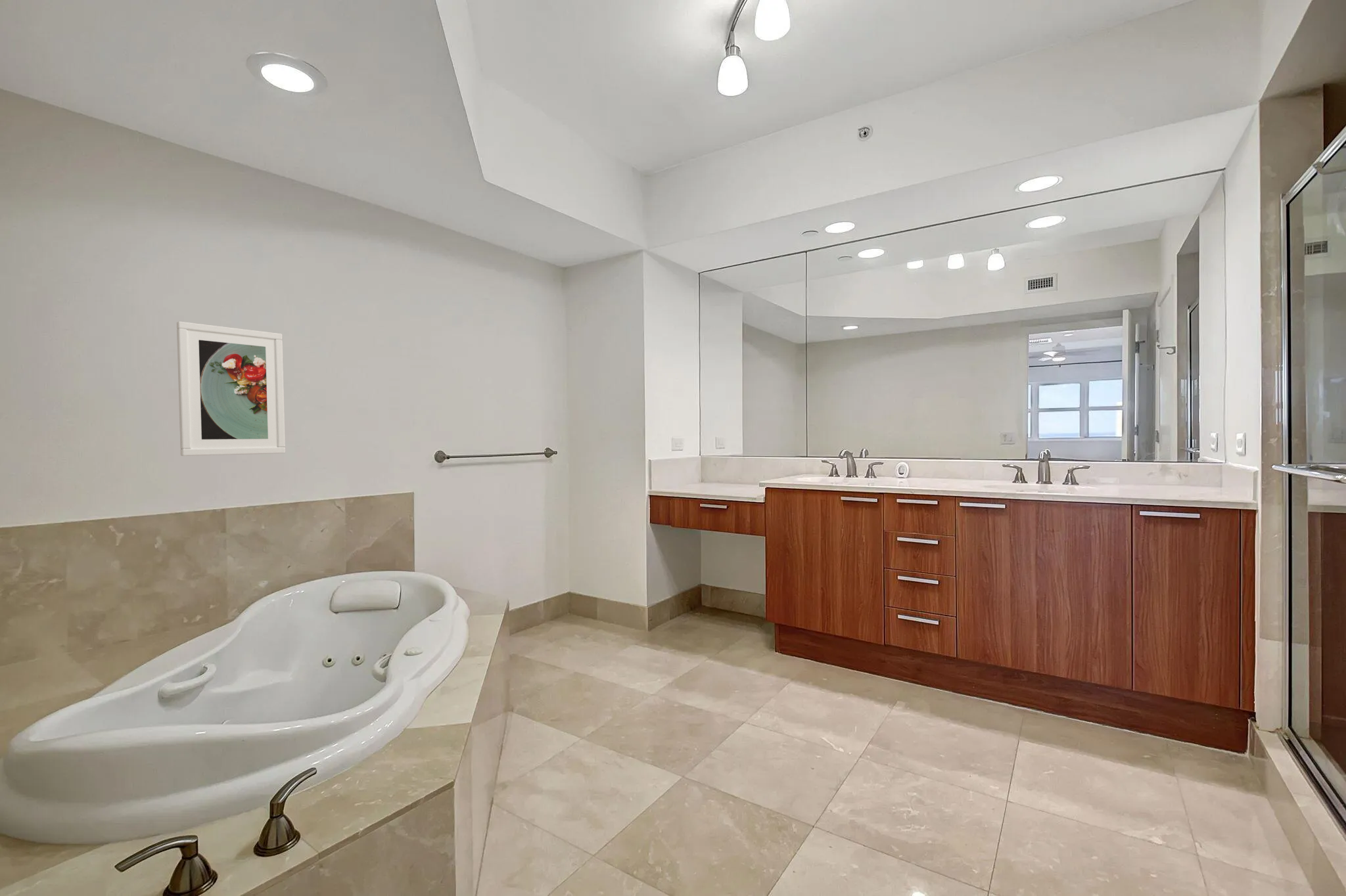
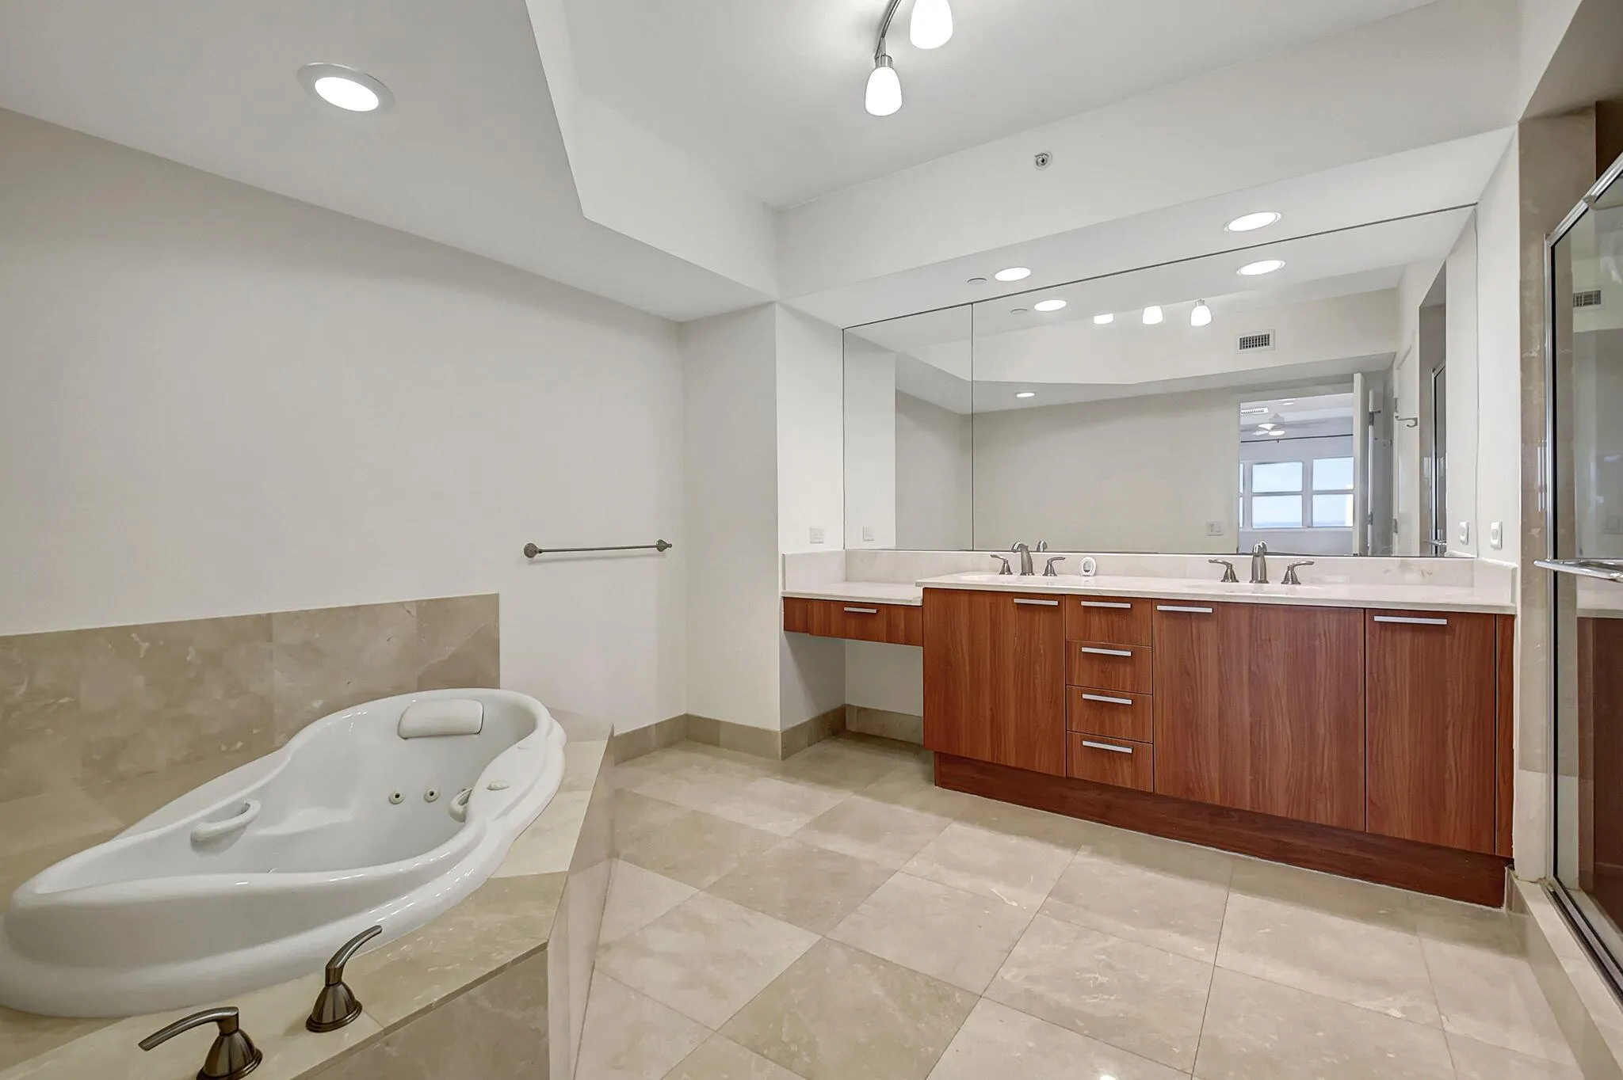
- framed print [176,321,286,457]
